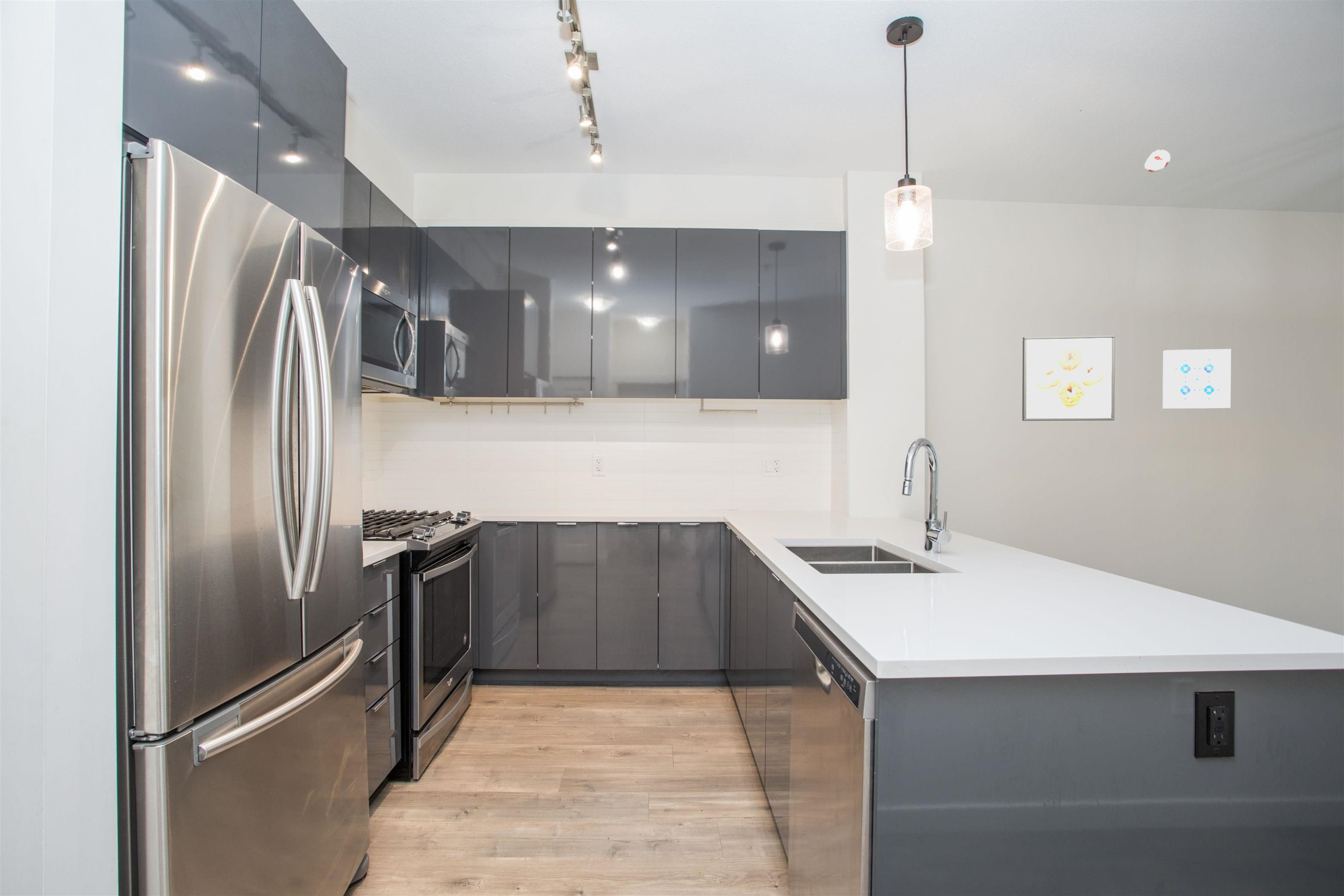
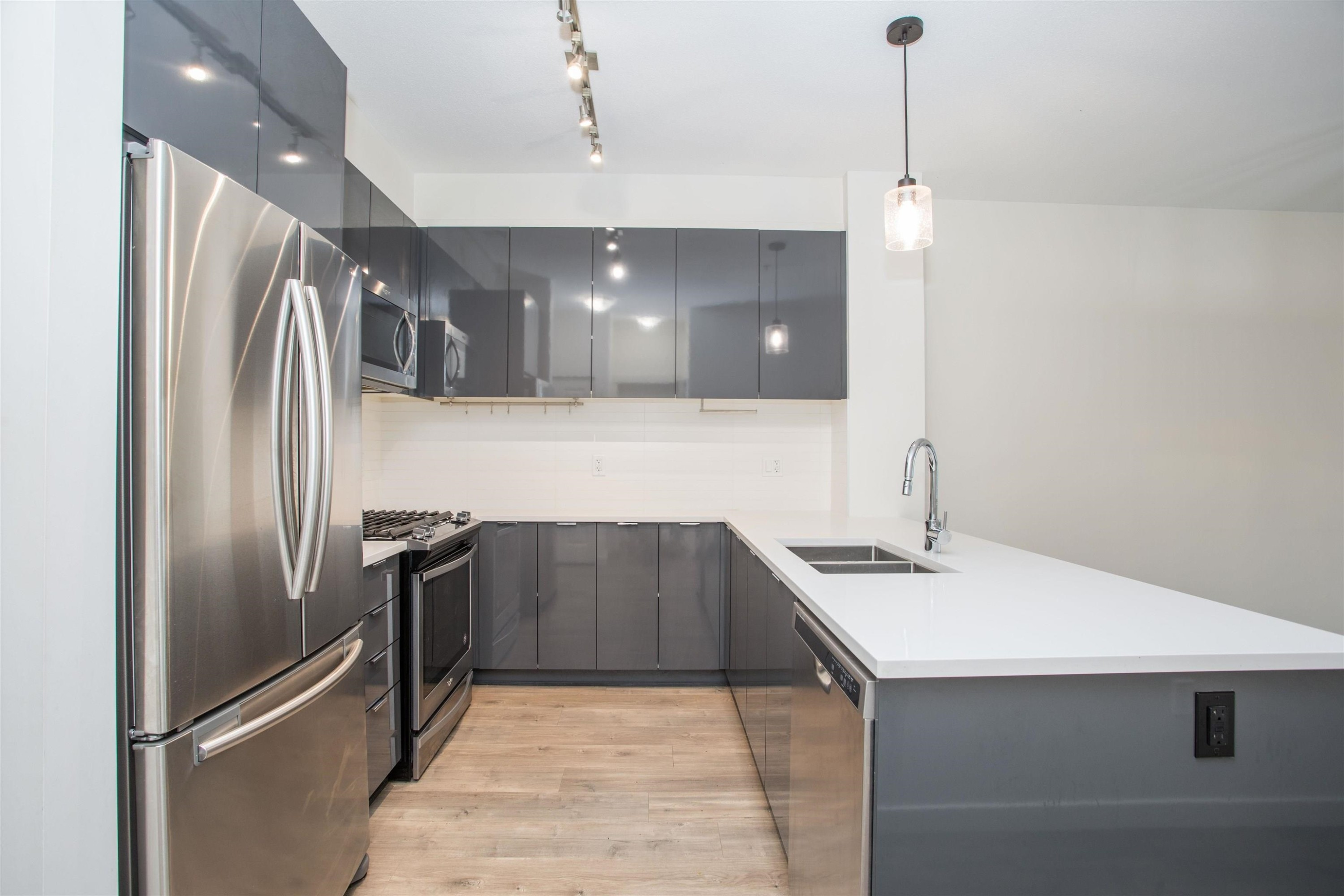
- wall art [1162,349,1232,409]
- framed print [1022,335,1116,421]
- smoke detector [1144,149,1171,172]
